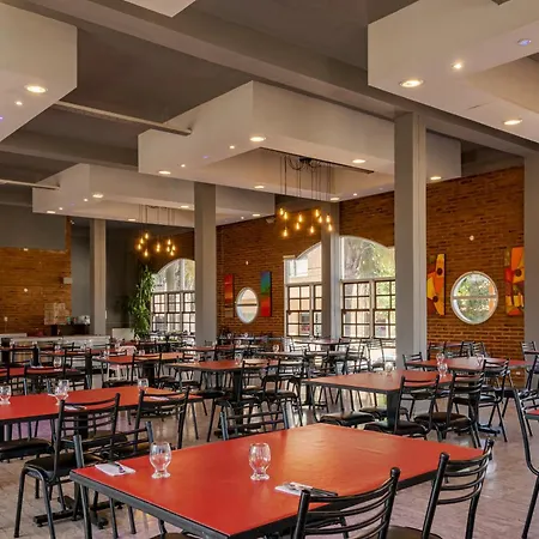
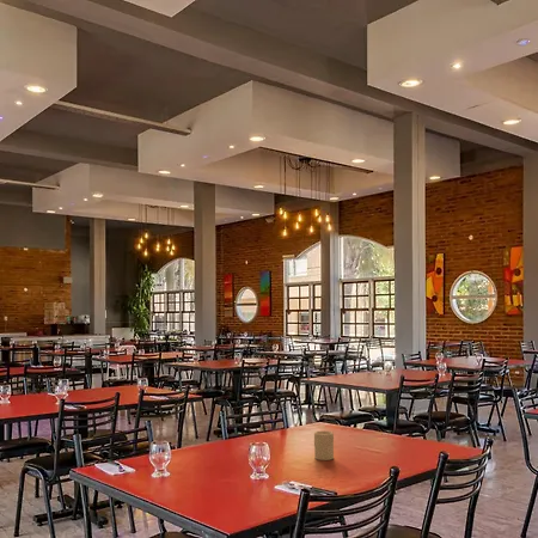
+ candle [313,430,335,461]
